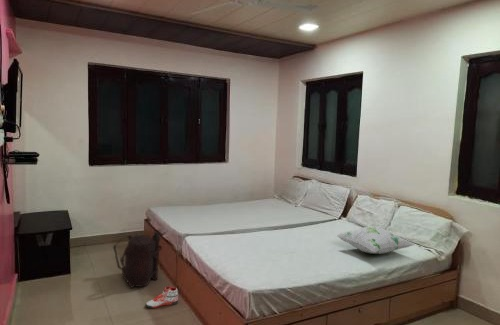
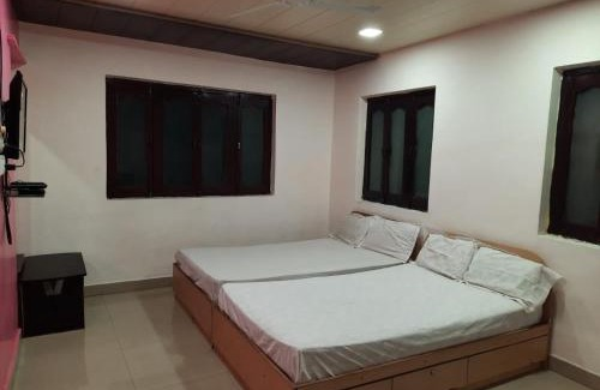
- decorative pillow [336,226,415,255]
- backpack [112,231,163,289]
- sneaker [145,286,179,309]
